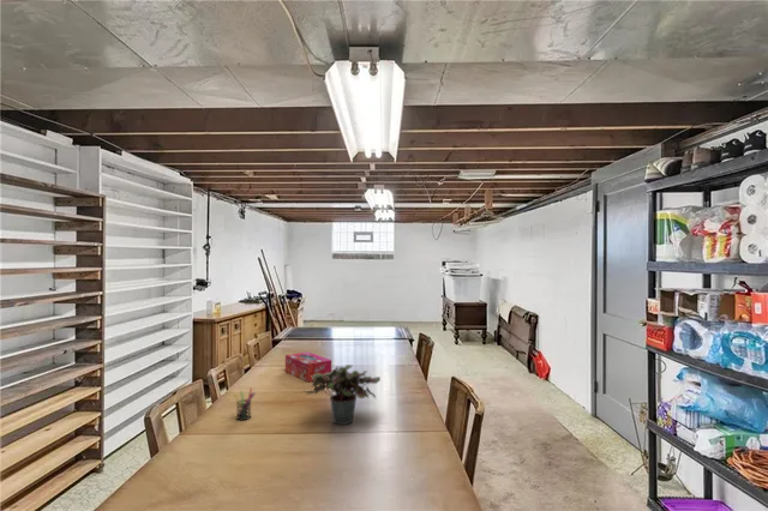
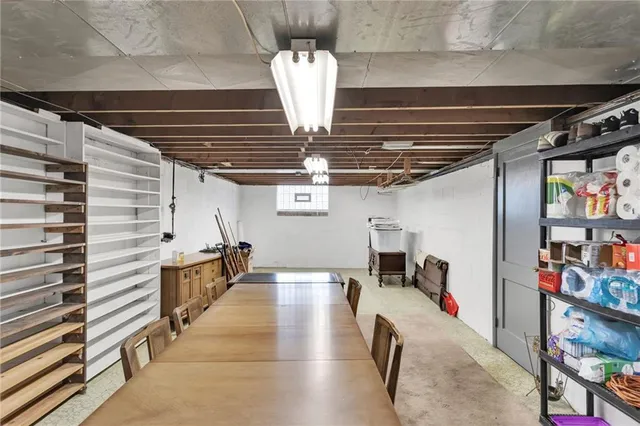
- potted plant [302,363,382,426]
- tissue box [284,350,332,383]
- pen holder [233,387,257,421]
